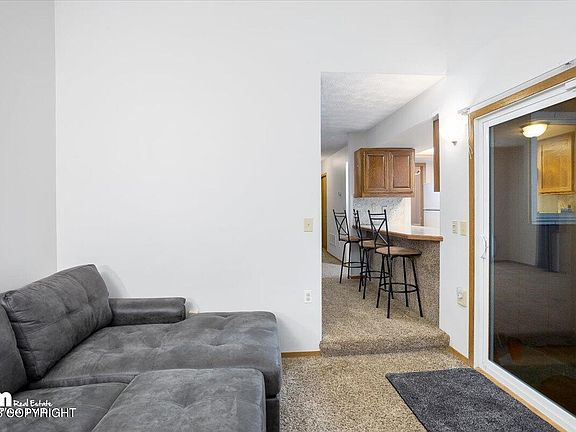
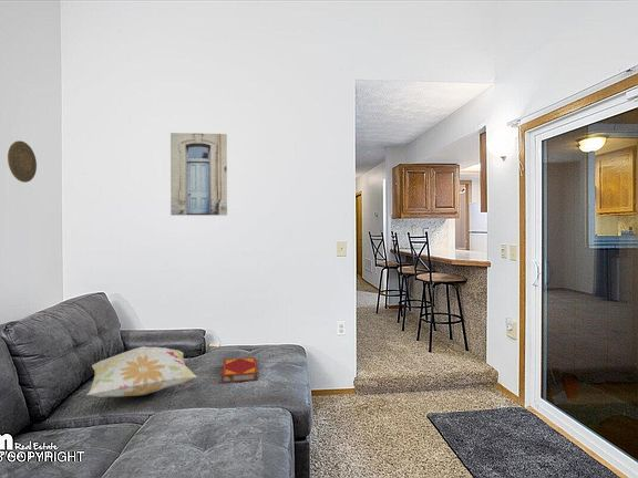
+ wall art [169,132,228,217]
+ decorative plate [7,139,38,184]
+ decorative pillow [85,345,198,398]
+ hardback book [220,356,259,384]
